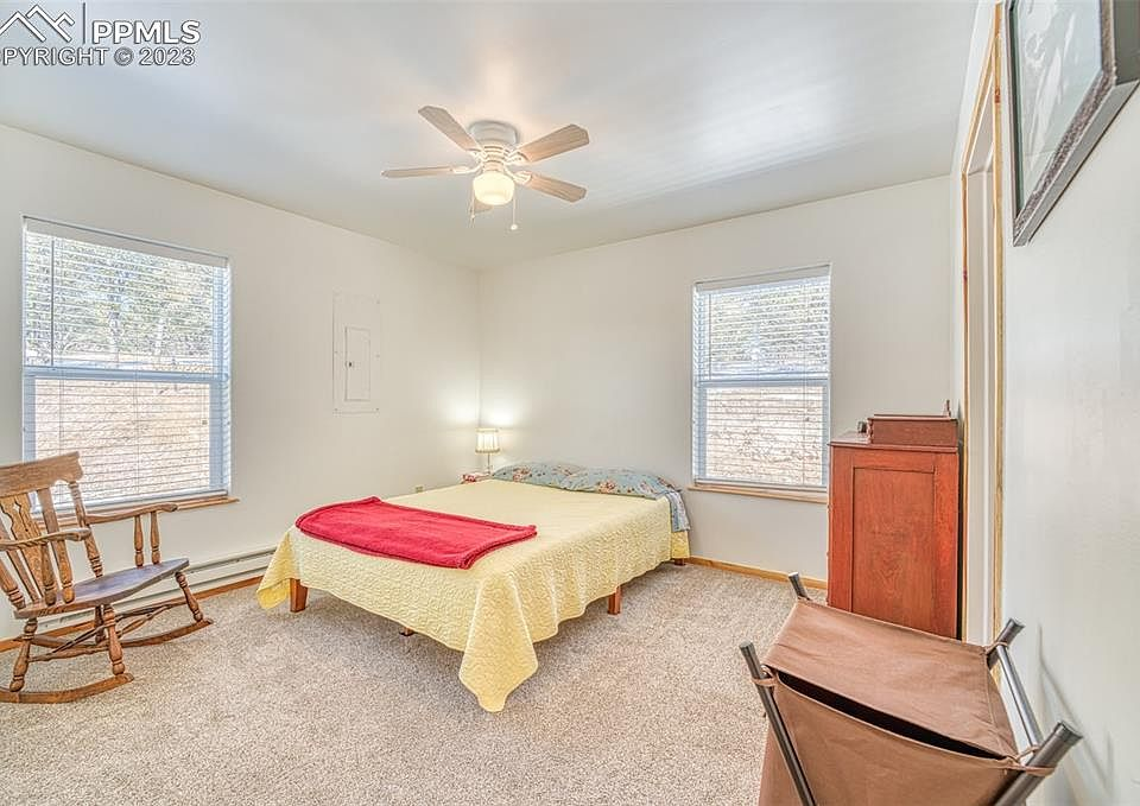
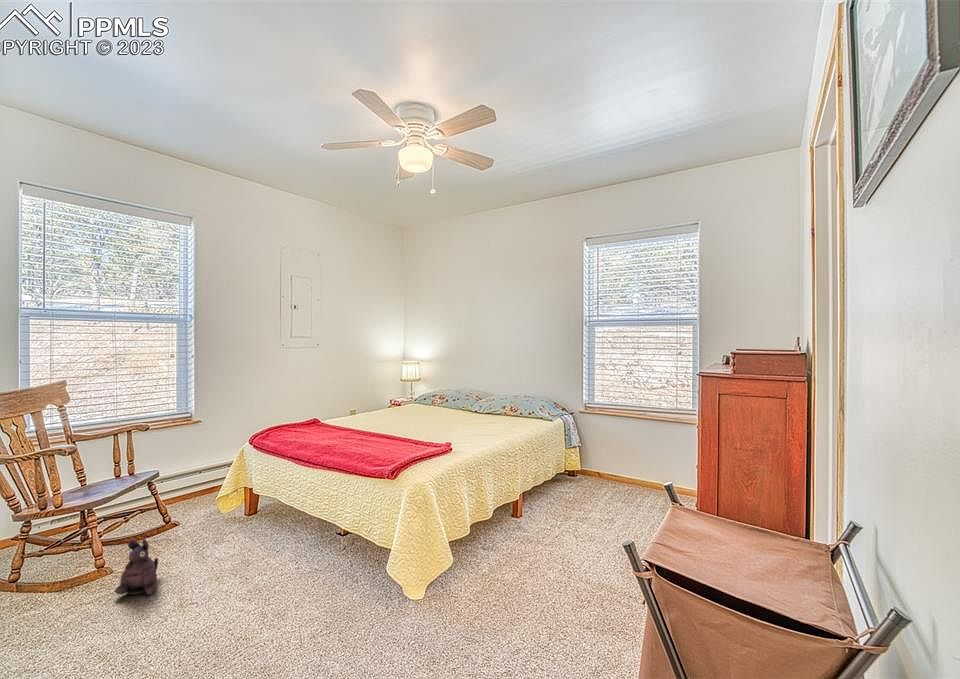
+ plush toy [114,538,159,596]
